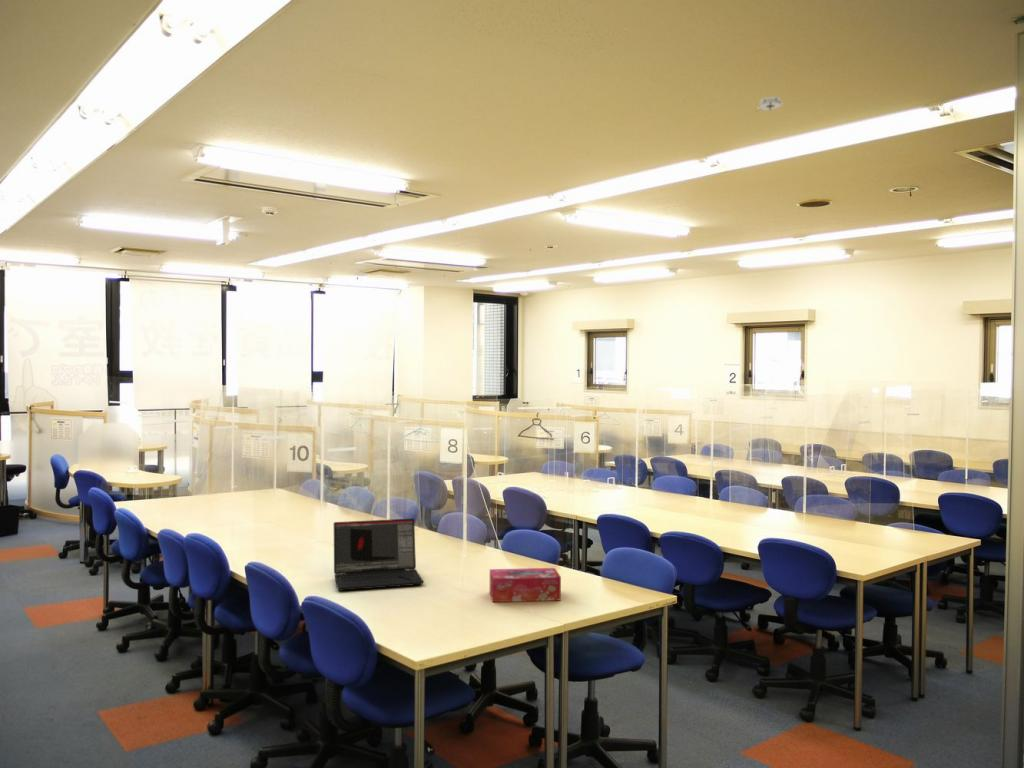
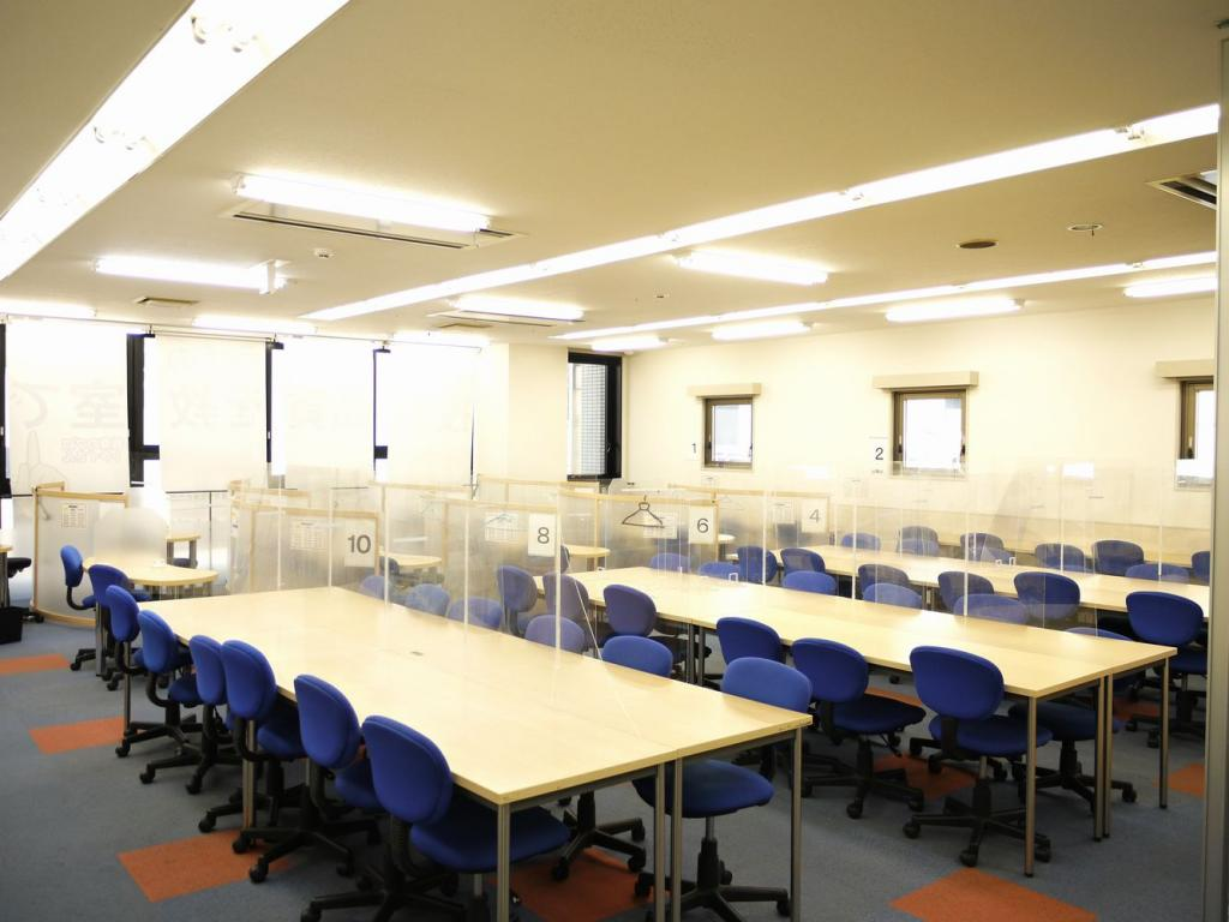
- laptop [333,518,425,592]
- tissue box [489,567,562,603]
- smoke detector [756,95,784,113]
